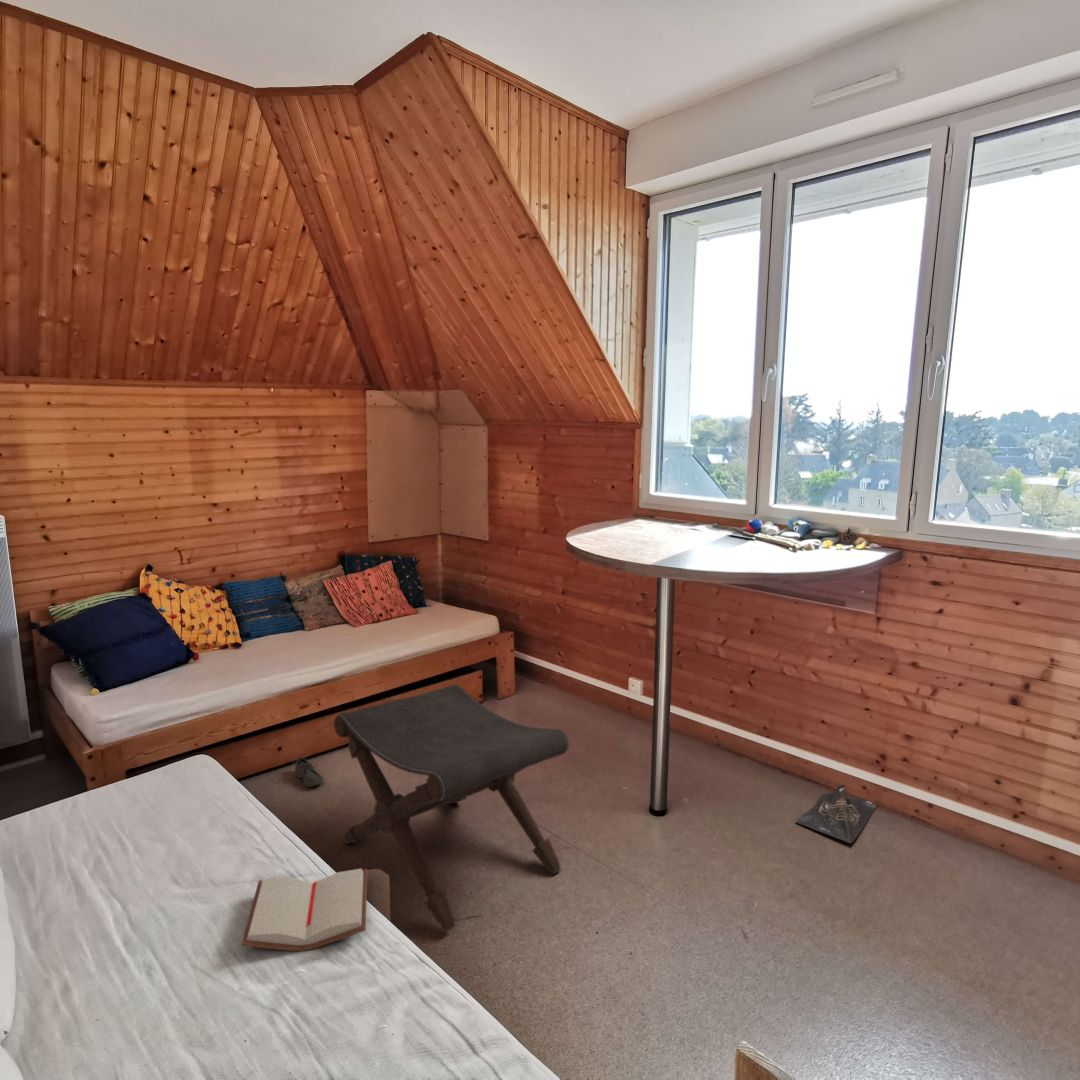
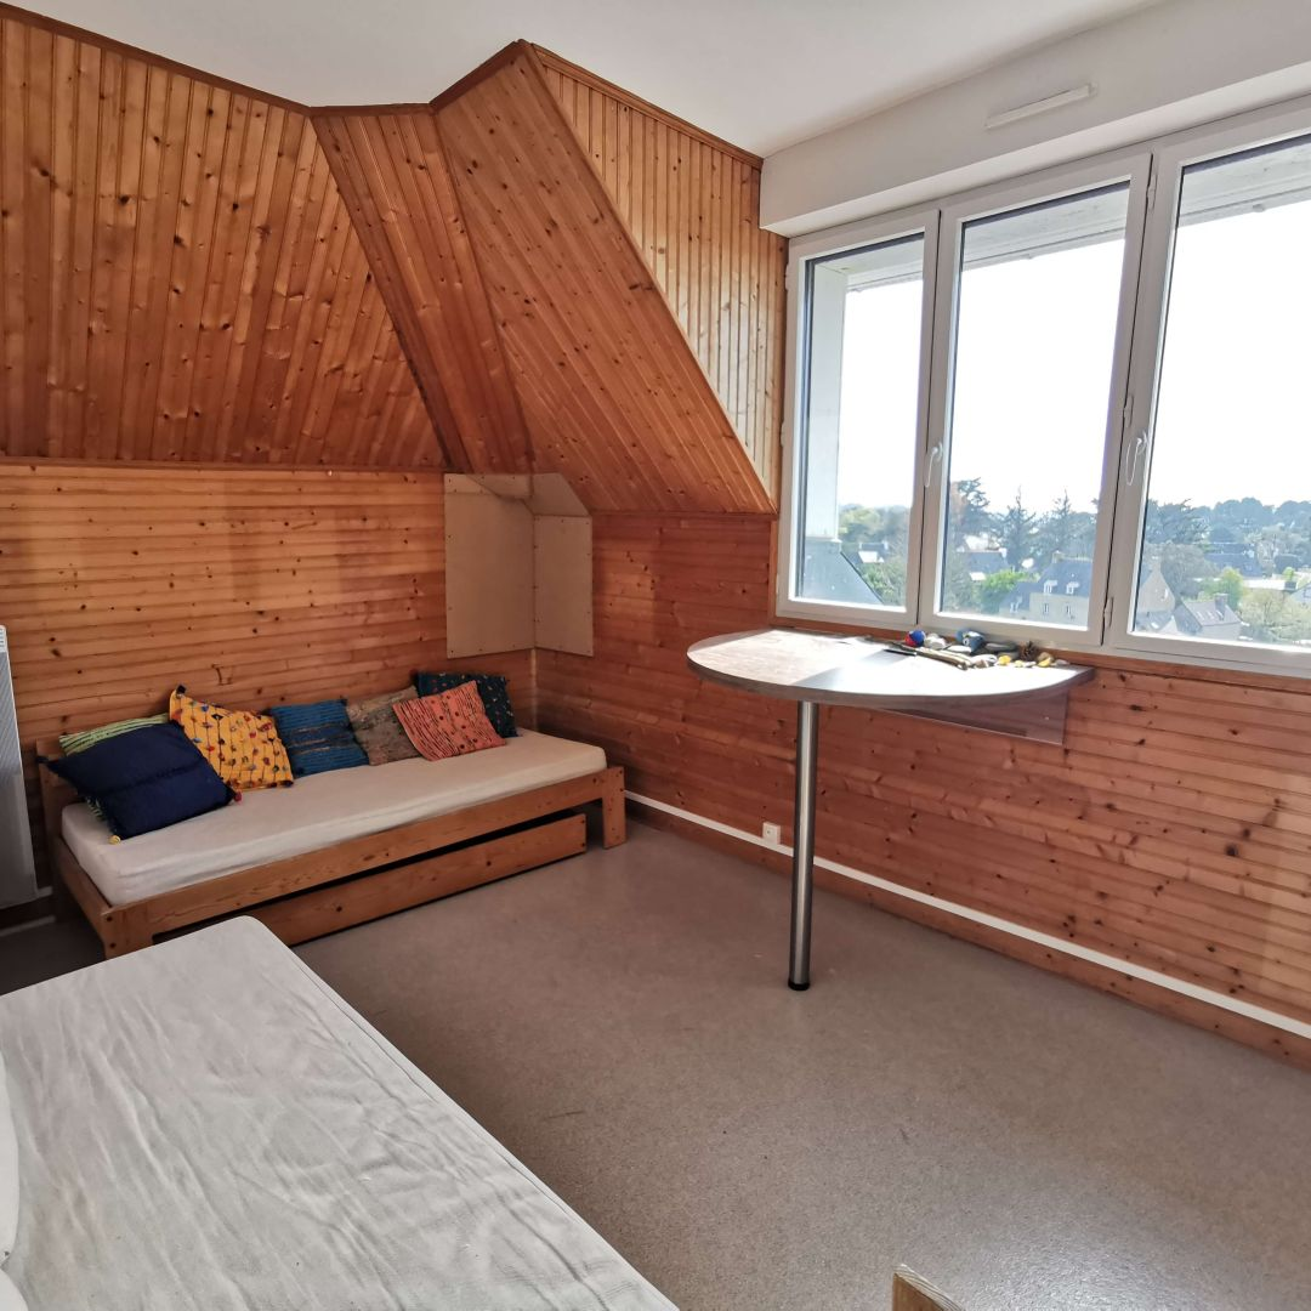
- shoe [292,757,324,788]
- bag [794,783,879,844]
- paperback book [240,867,368,952]
- footstool [333,683,570,932]
